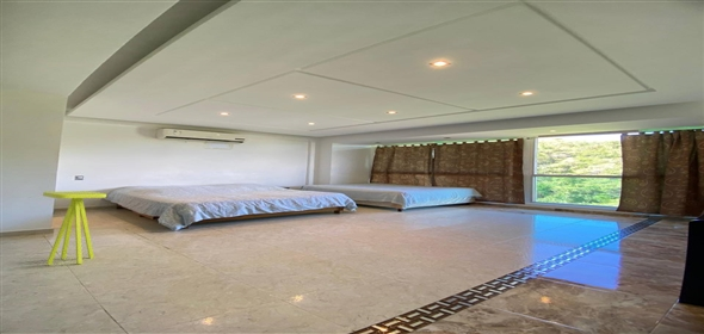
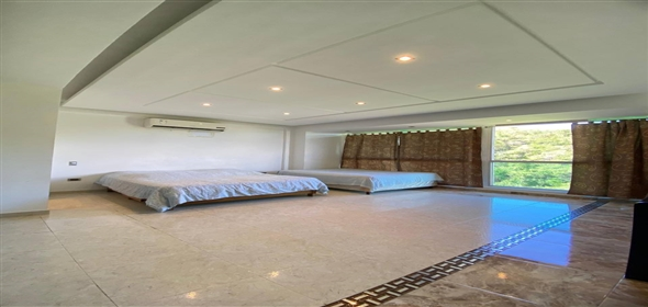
- side table [42,191,107,266]
